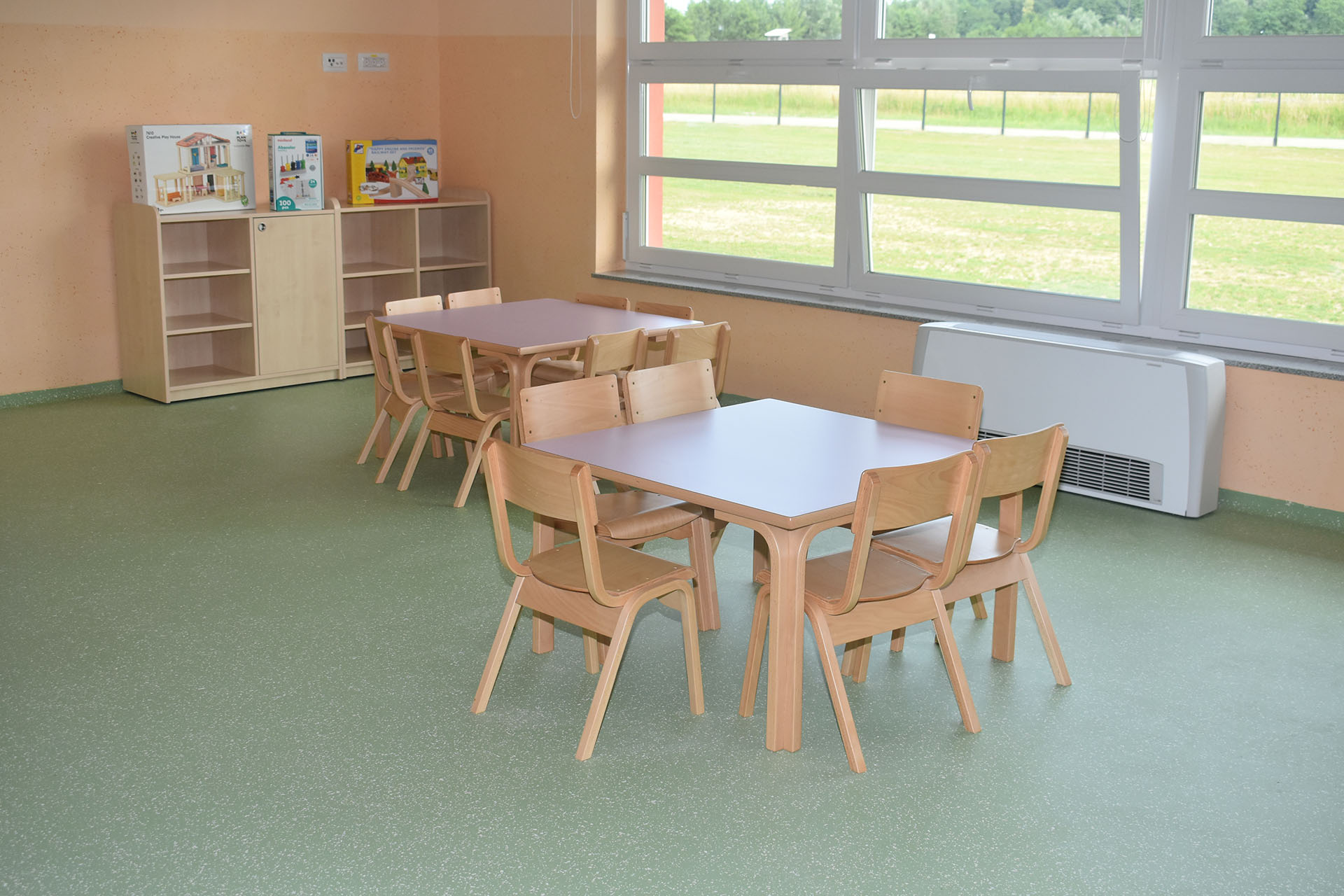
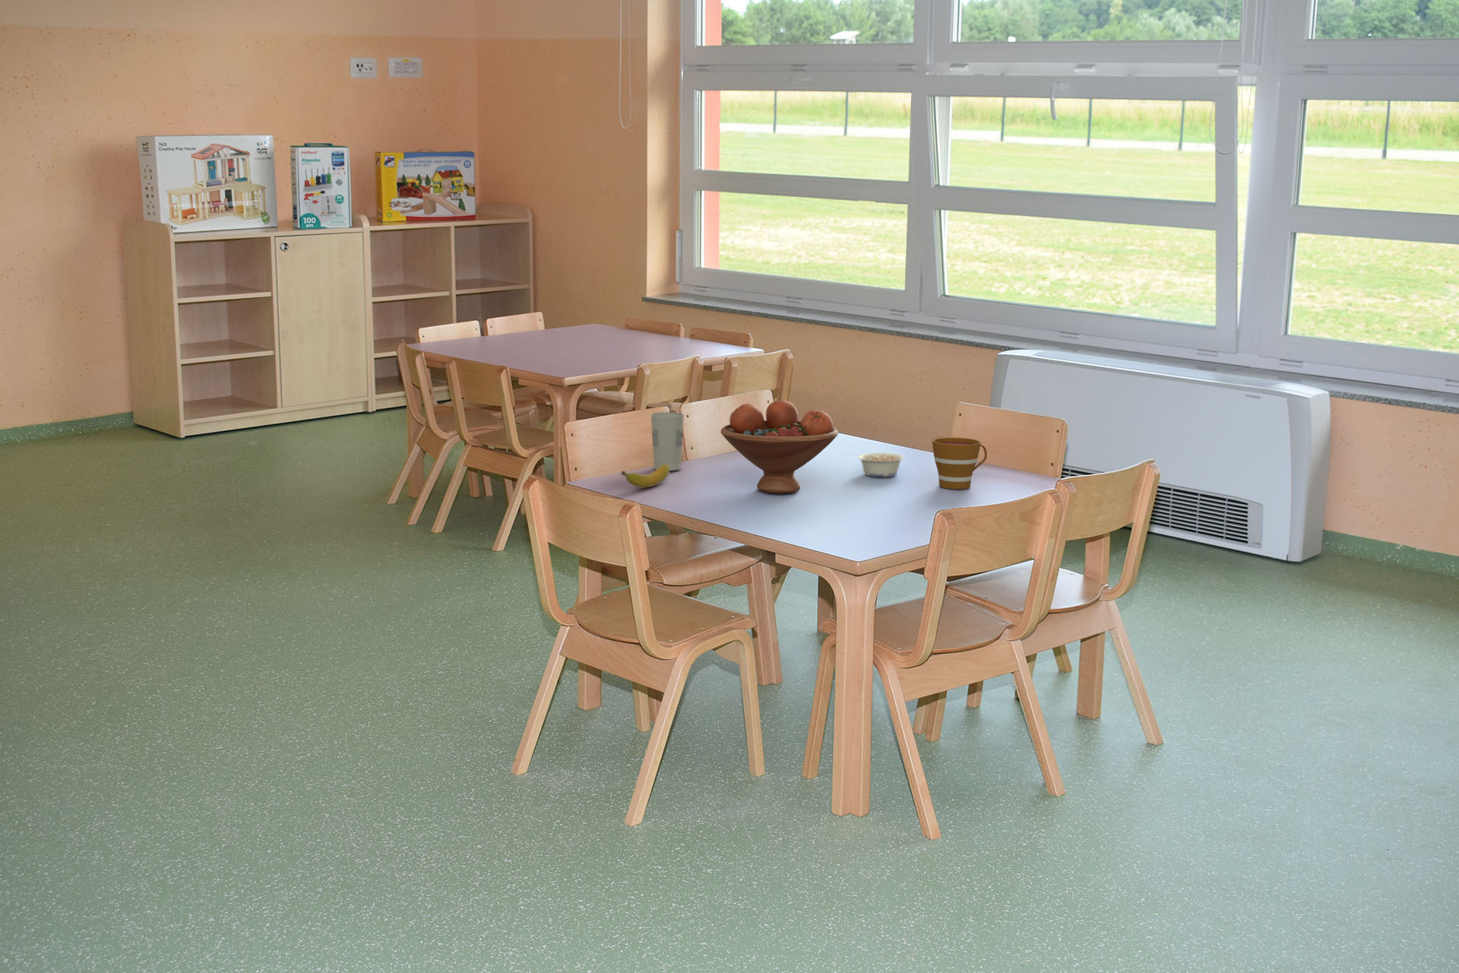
+ cup [649,412,685,471]
+ cup [931,437,988,490]
+ fruit bowl [721,399,839,494]
+ banana [620,465,670,489]
+ legume [850,452,905,478]
